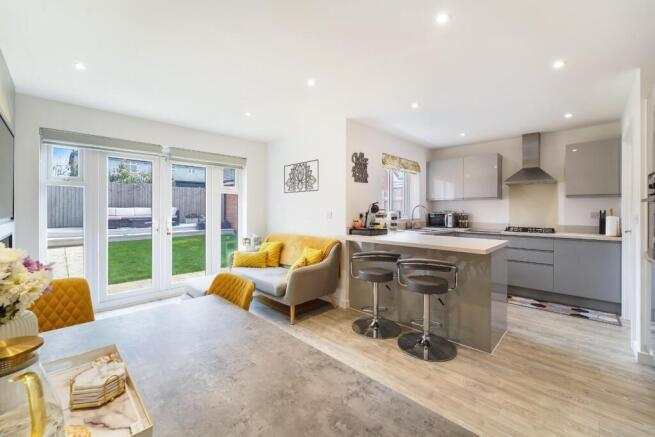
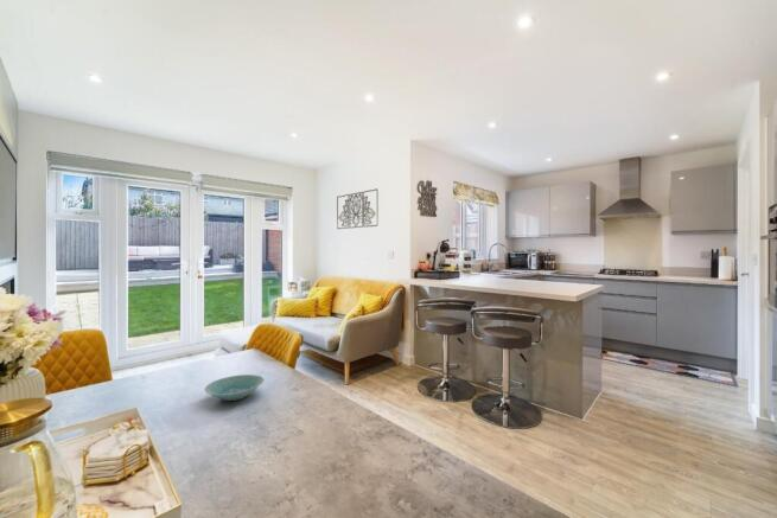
+ bowl [203,373,266,402]
